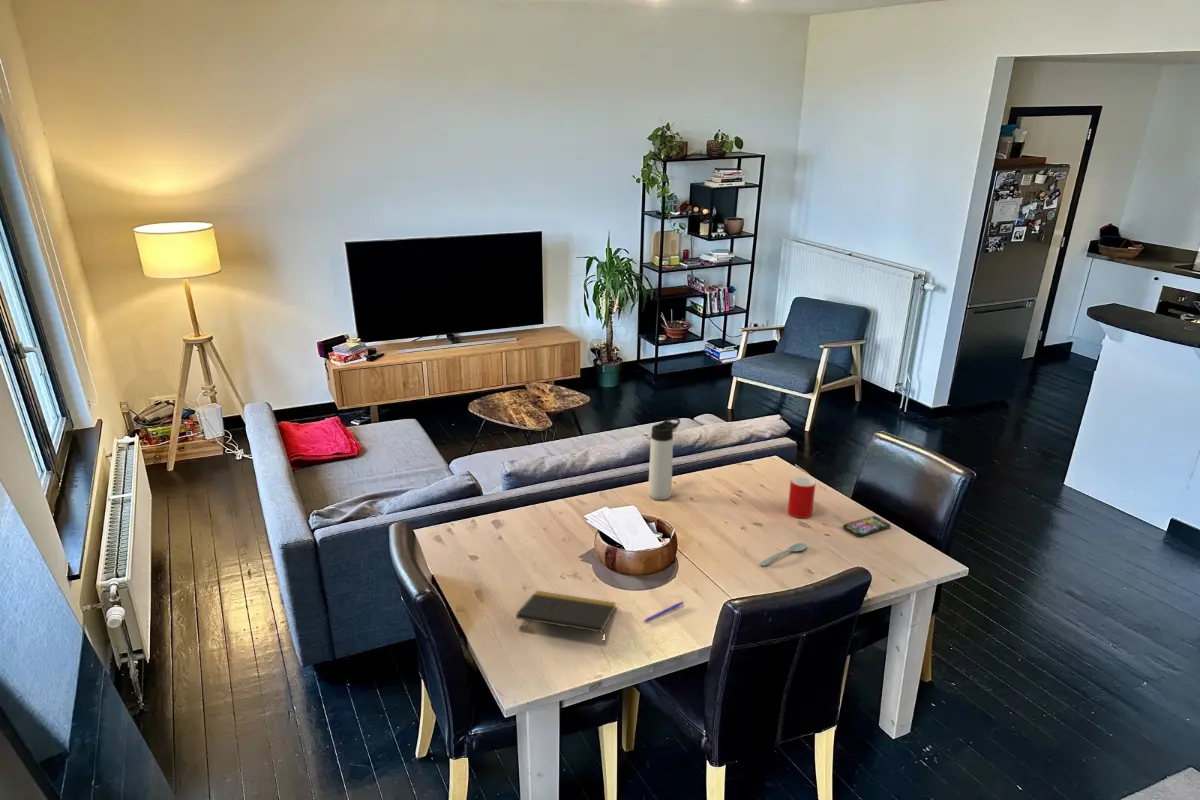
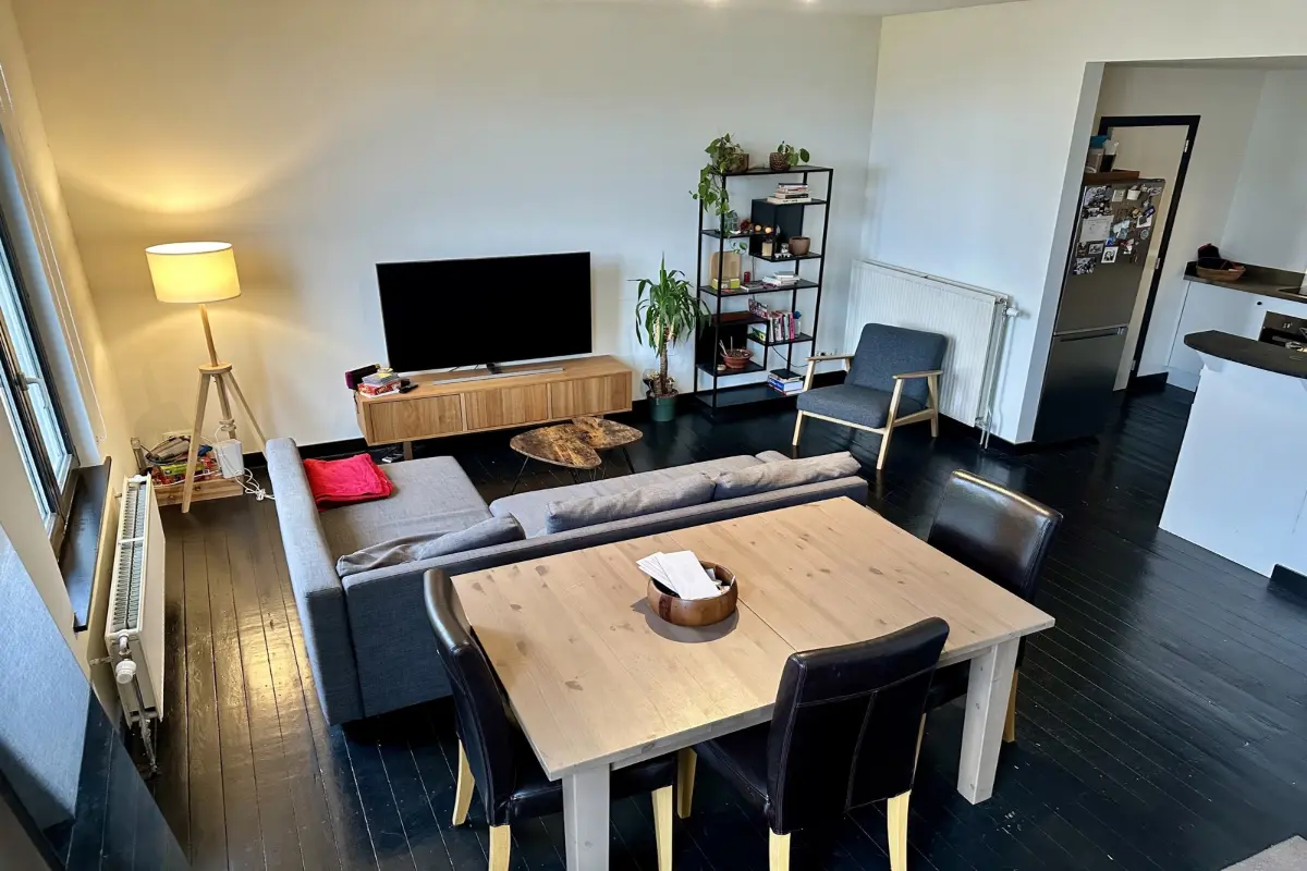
- thermos bottle [647,416,681,501]
- notepad [515,590,617,644]
- pen [643,600,685,623]
- smartphone [842,515,892,538]
- spoon [760,542,808,567]
- cup [787,475,817,519]
